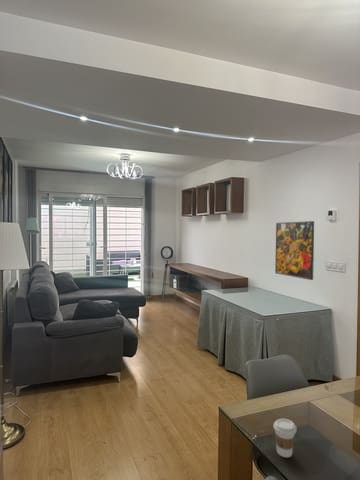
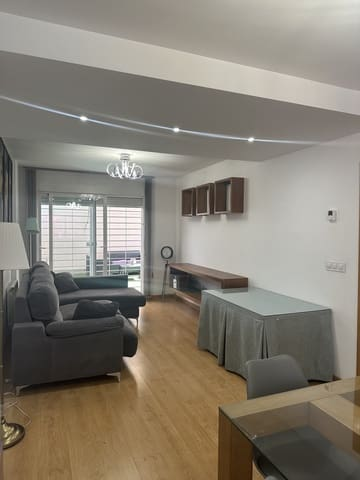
- coffee cup [273,418,297,458]
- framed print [274,220,315,281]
